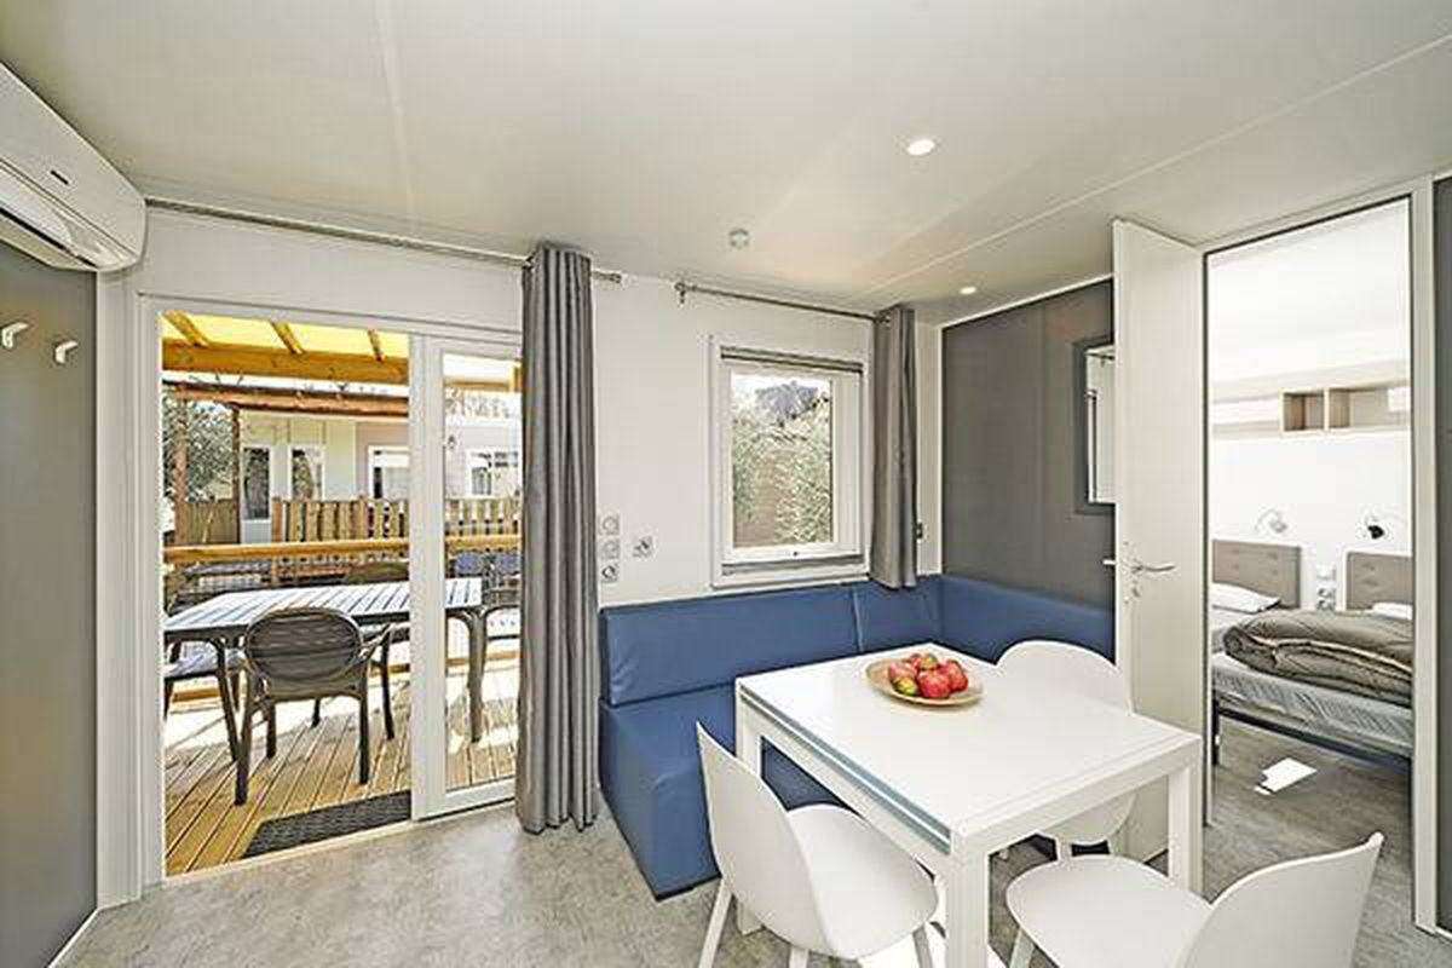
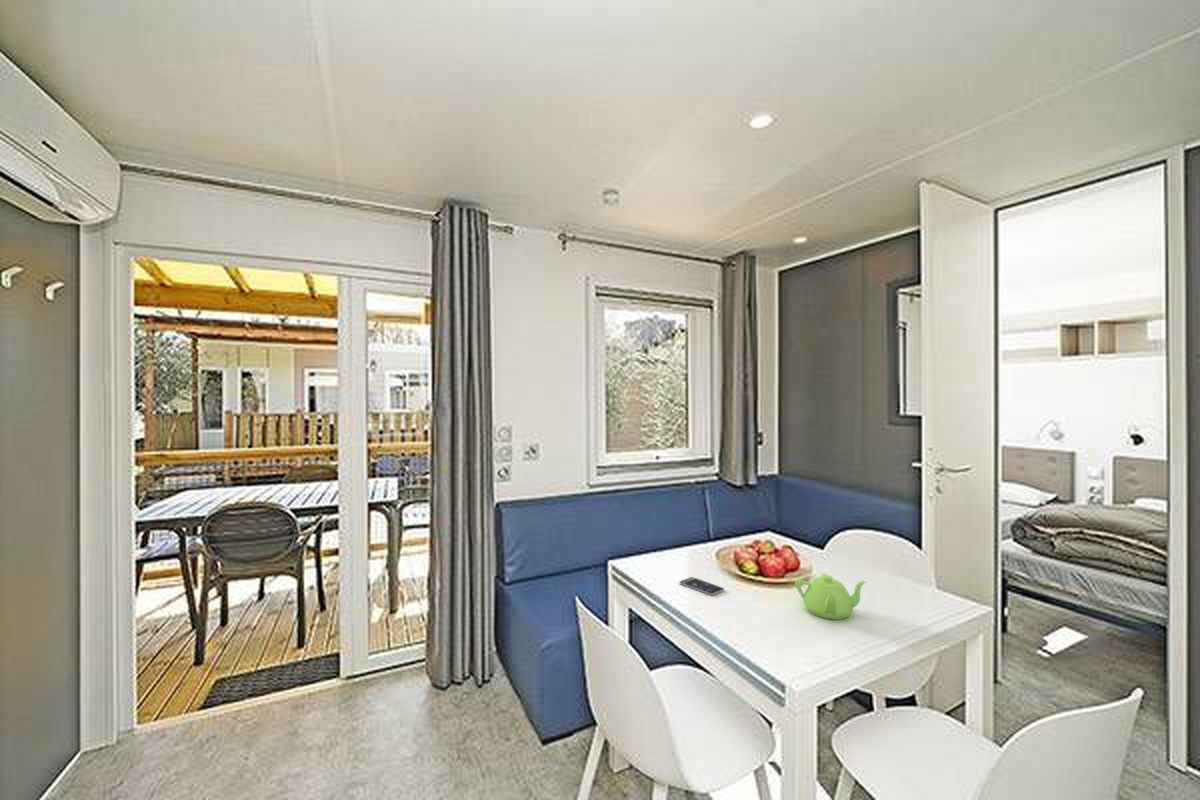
+ smartphone [679,576,725,596]
+ teapot [794,572,868,621]
